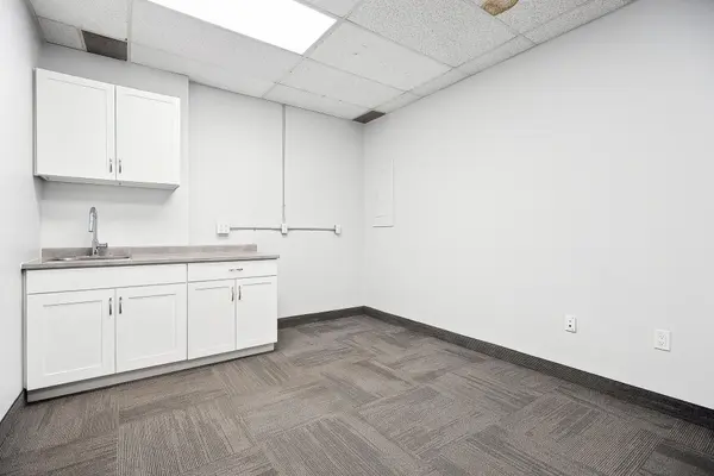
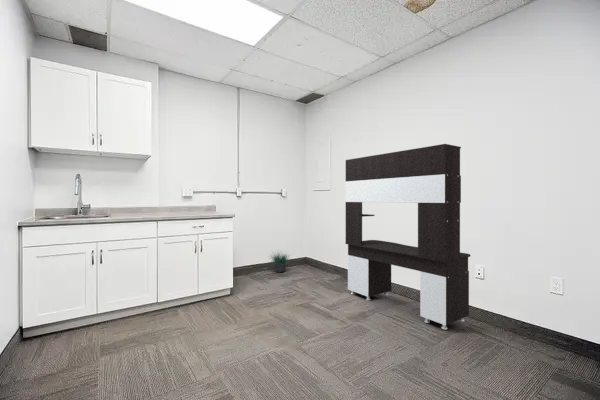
+ shelving unit [344,143,471,331]
+ potted plant [268,250,294,274]
